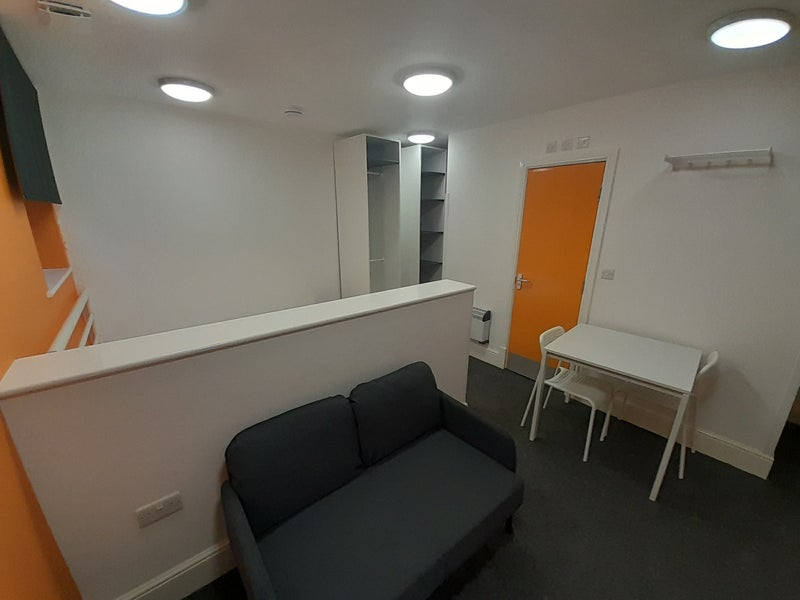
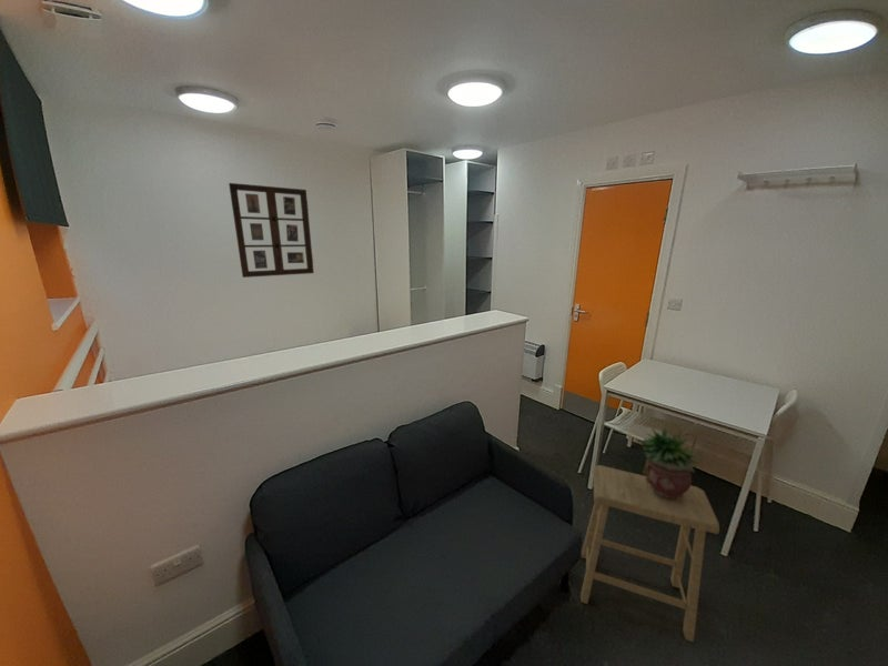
+ picture frame [228,182,315,279]
+ stool [579,464,720,643]
+ potted plant [638,426,703,502]
